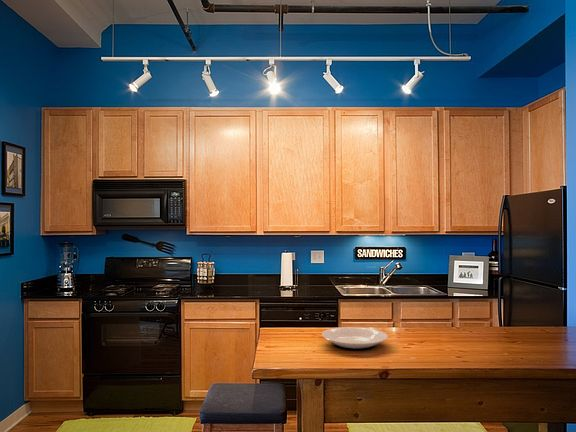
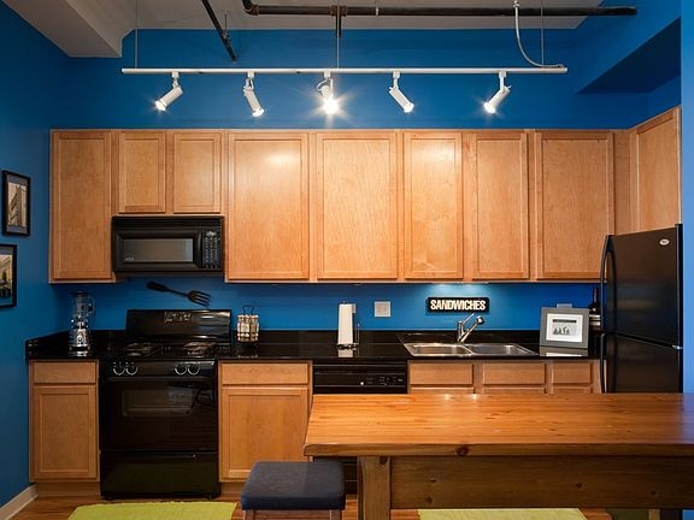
- plate [321,326,389,351]
